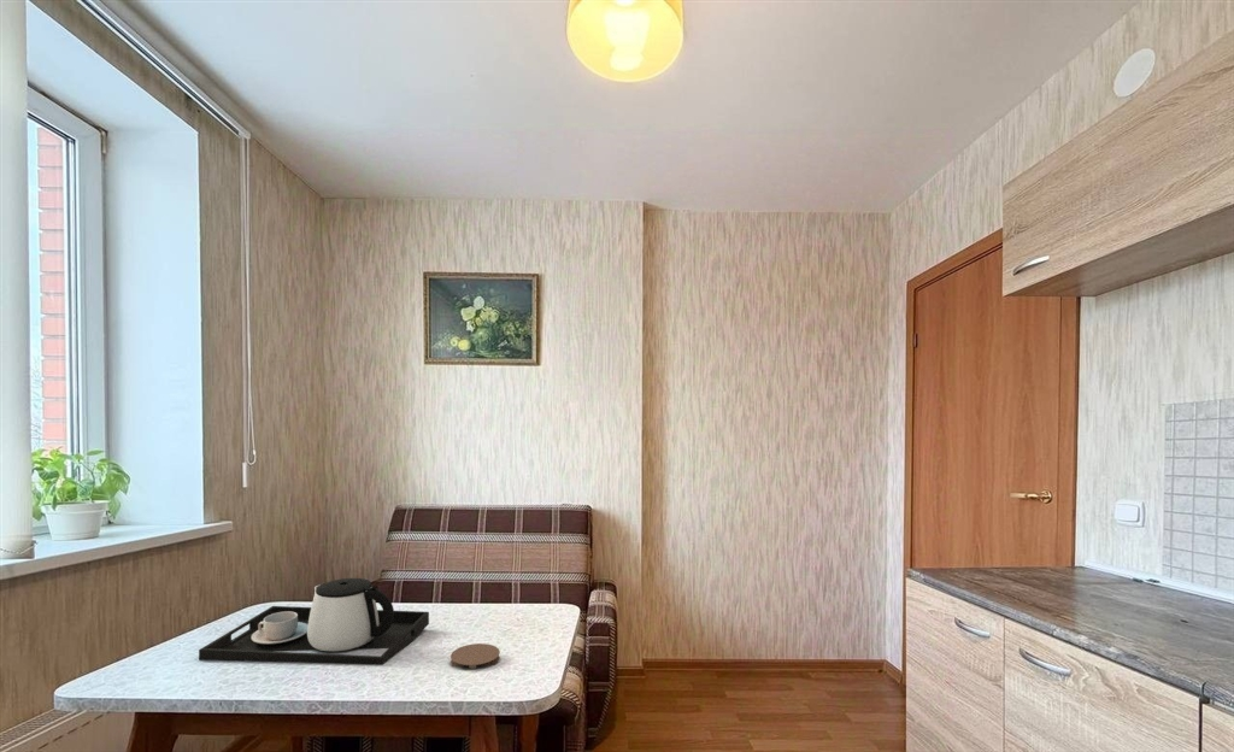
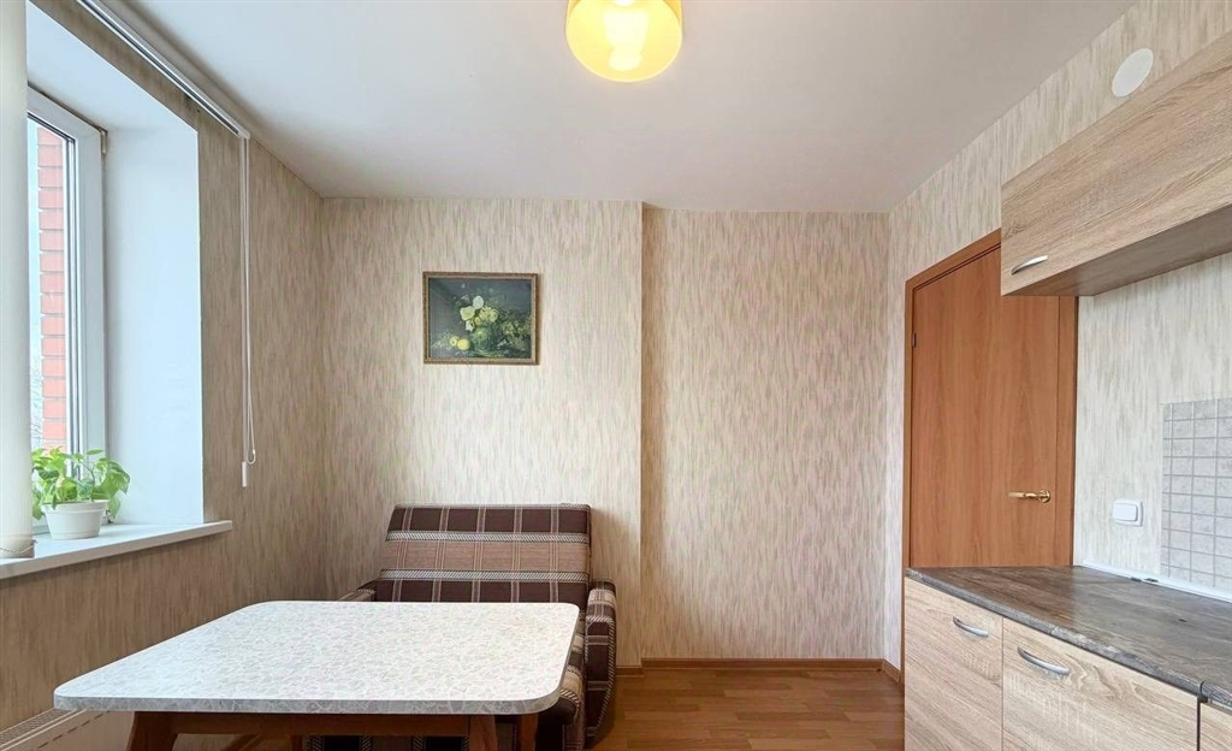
- coaster [449,642,501,669]
- teapot [198,577,430,666]
